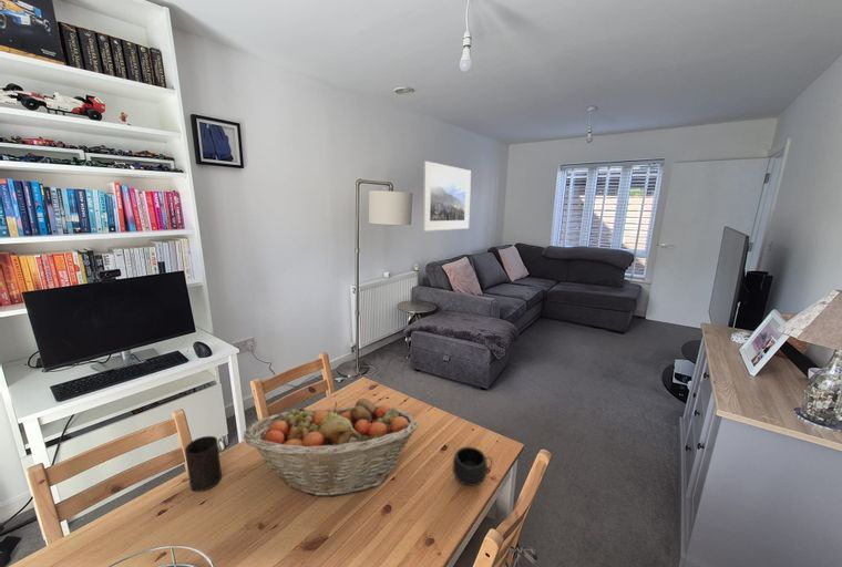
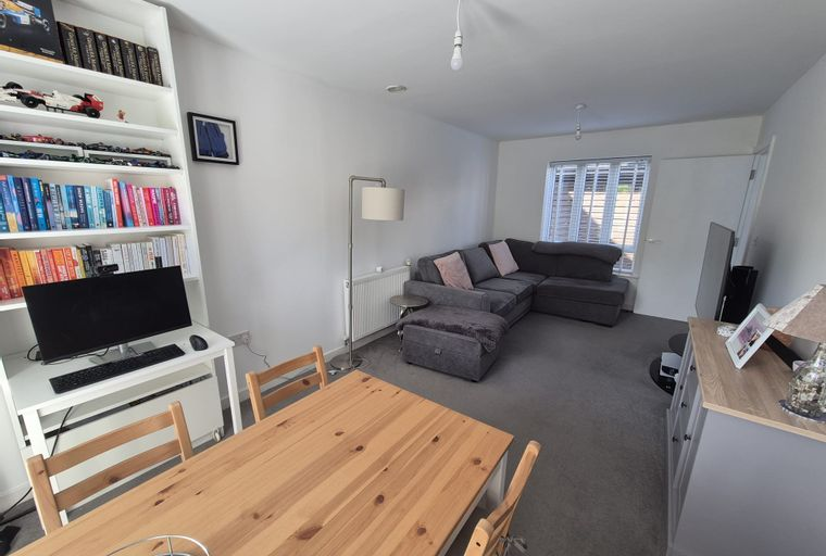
- fruit basket [243,398,419,498]
- mug [452,445,493,487]
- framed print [422,161,472,233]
- cup [184,435,223,493]
